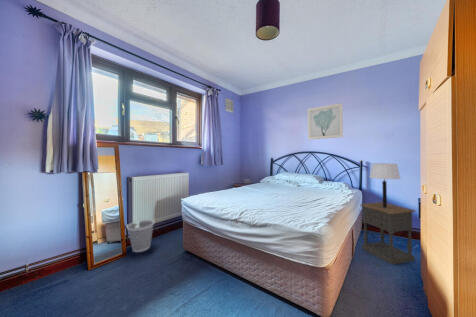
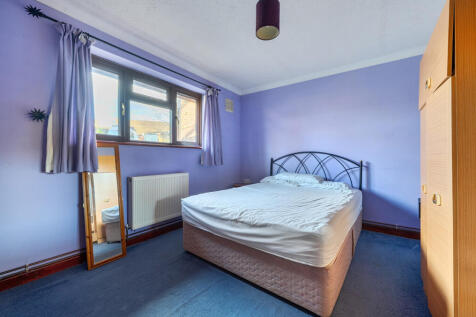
- table lamp [369,162,402,208]
- wall art [307,102,344,141]
- wastebasket [126,219,155,253]
- nightstand [359,201,416,266]
